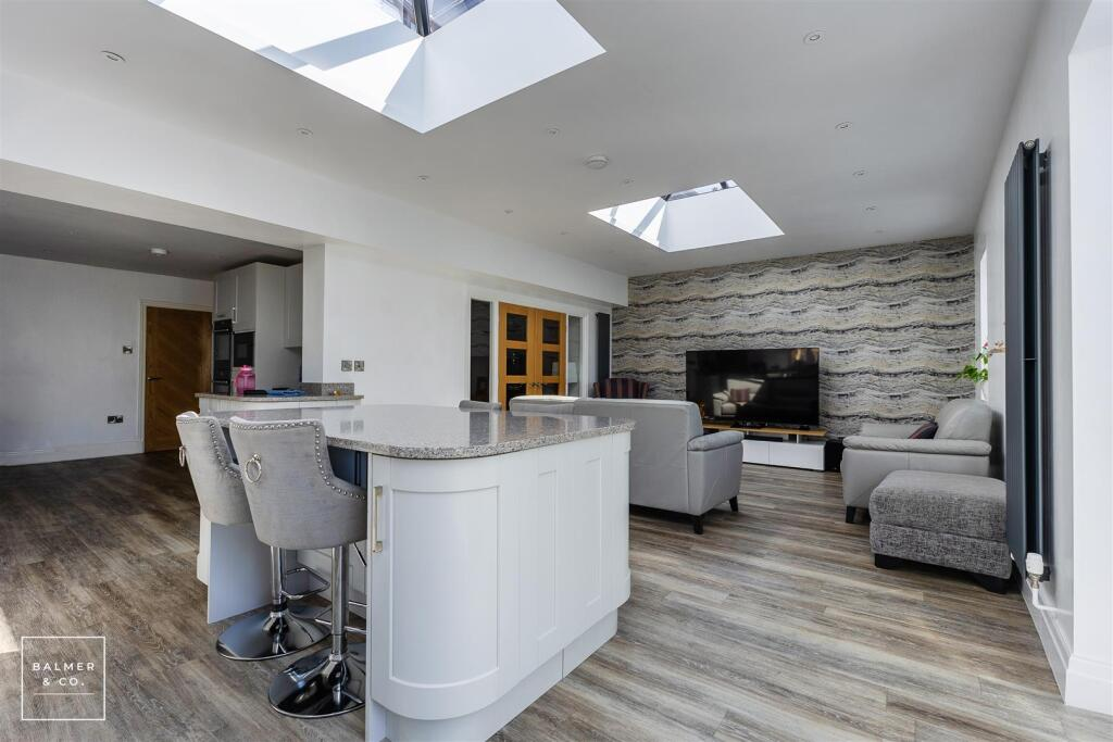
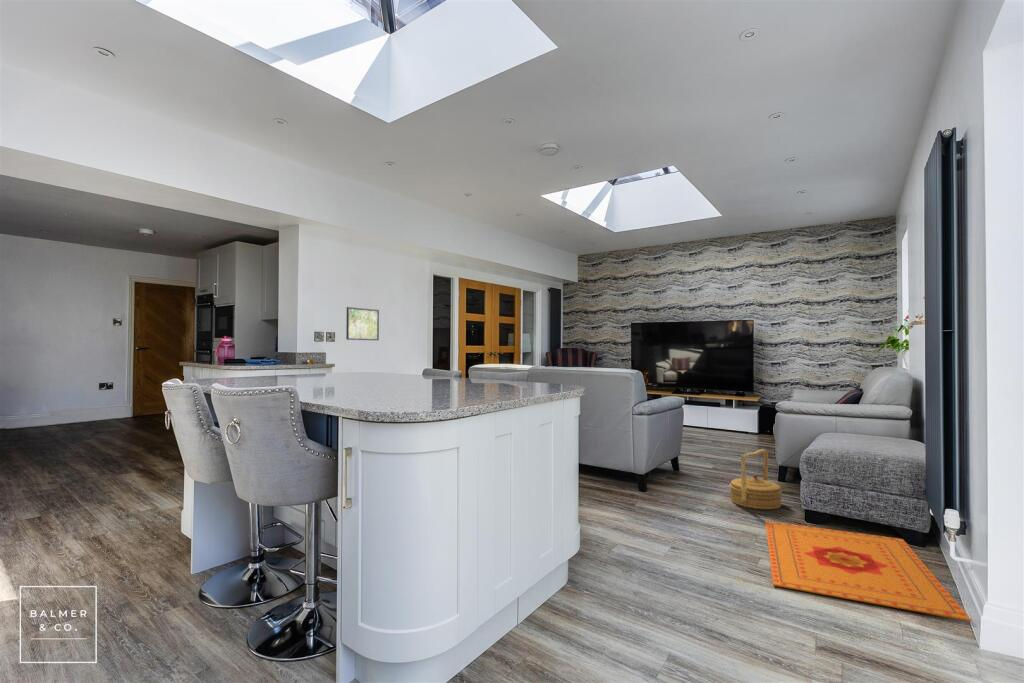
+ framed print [345,306,380,341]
+ basket [729,448,783,510]
+ doormat [764,520,972,622]
